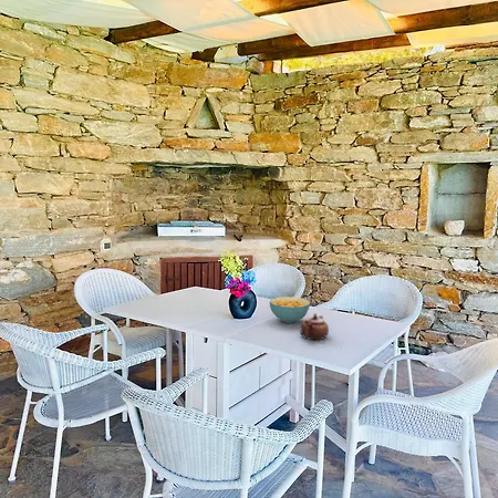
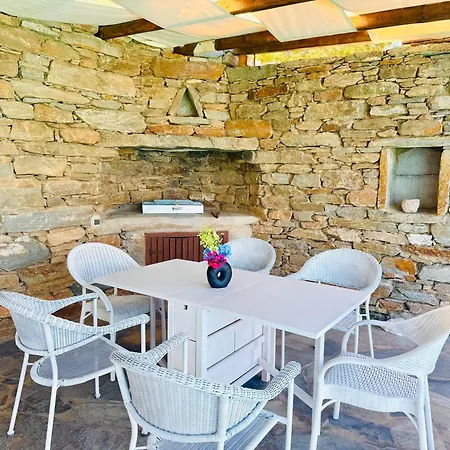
- cereal bowl [269,295,311,324]
- teapot [300,312,330,341]
